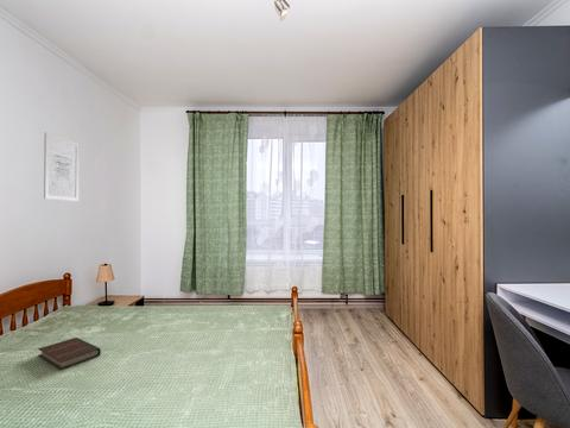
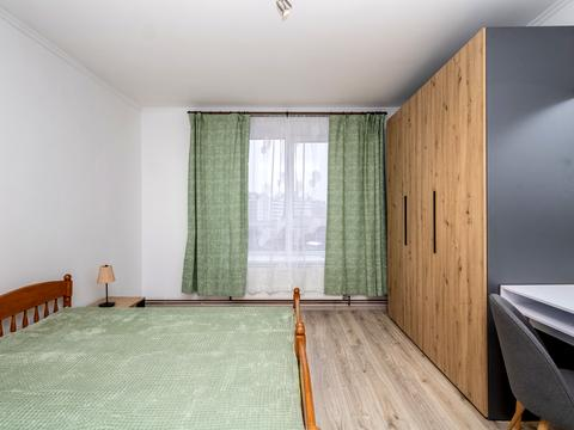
- wall art [43,131,80,202]
- book [37,336,102,371]
